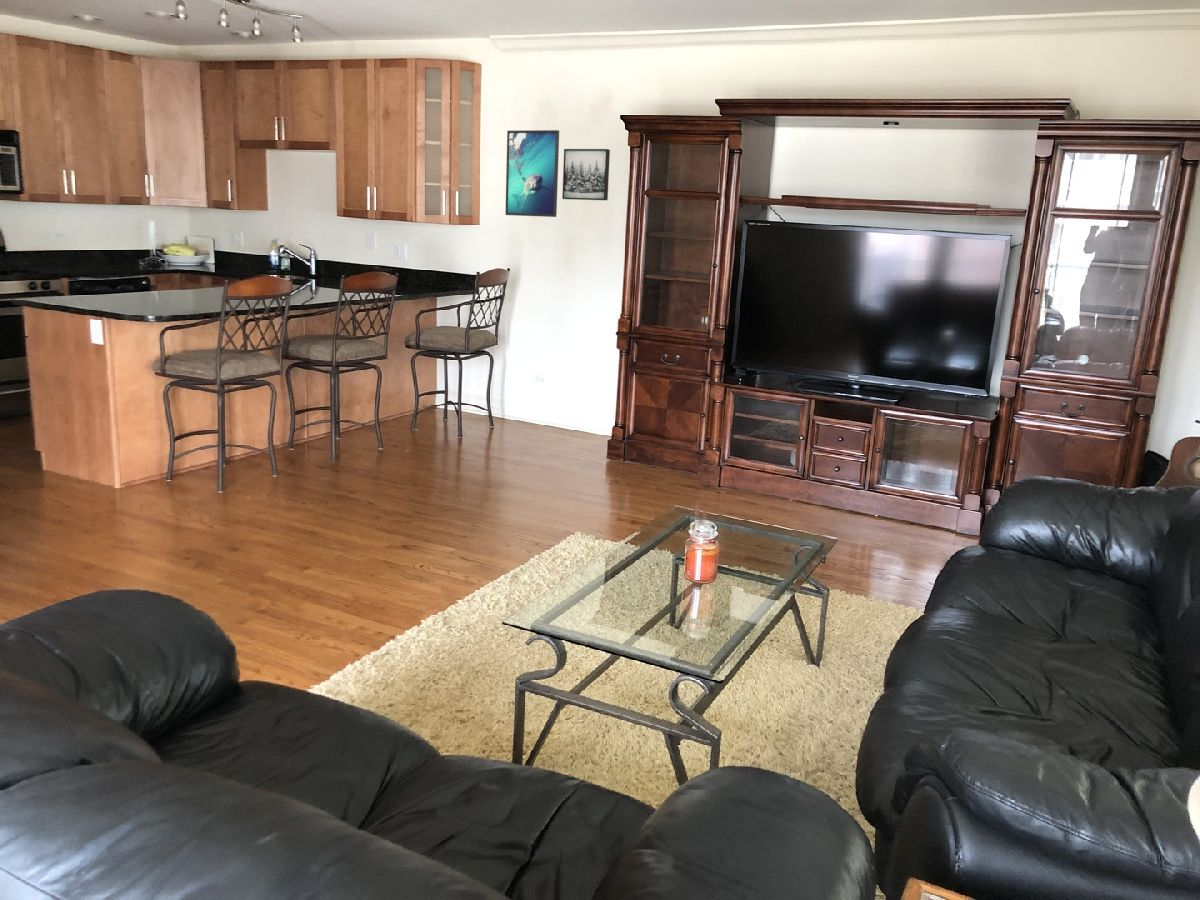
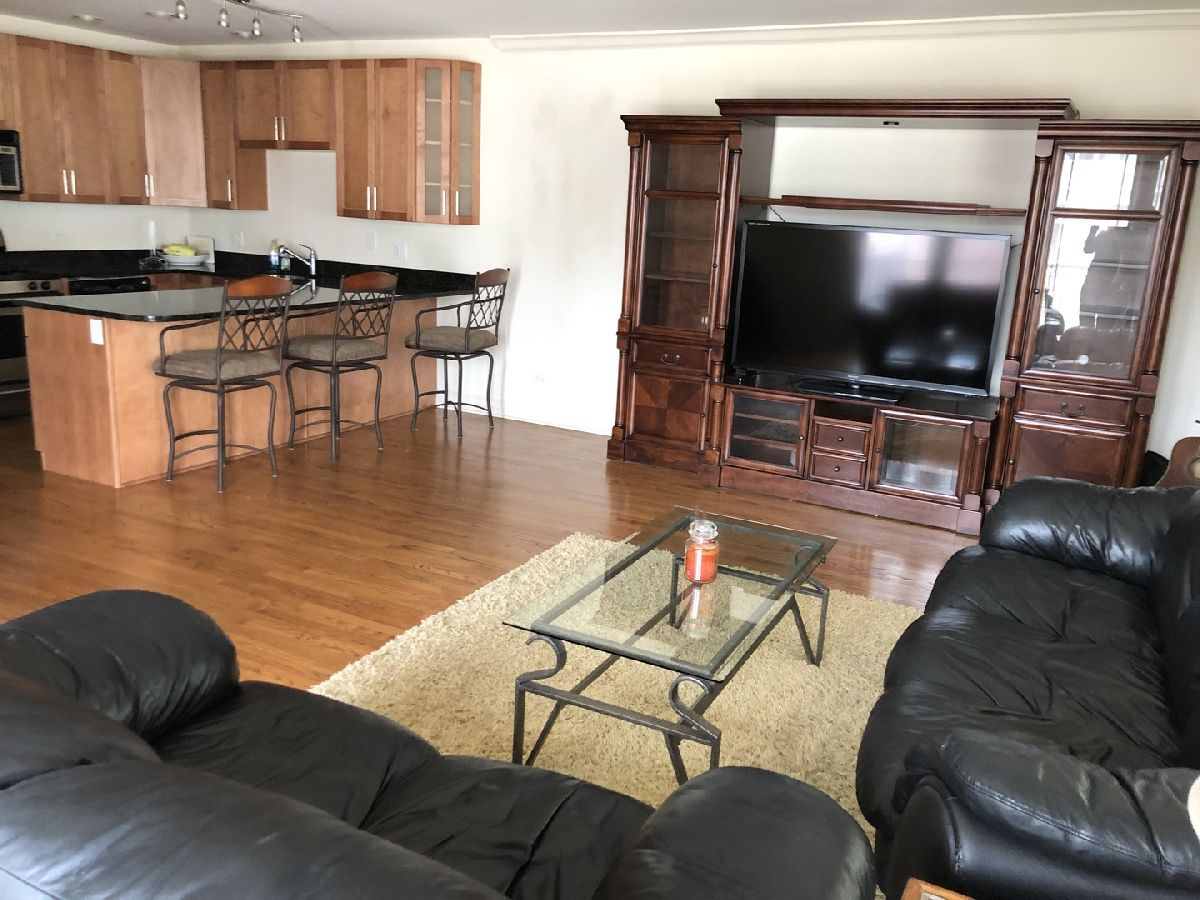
- wall art [561,148,611,201]
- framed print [504,129,560,218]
